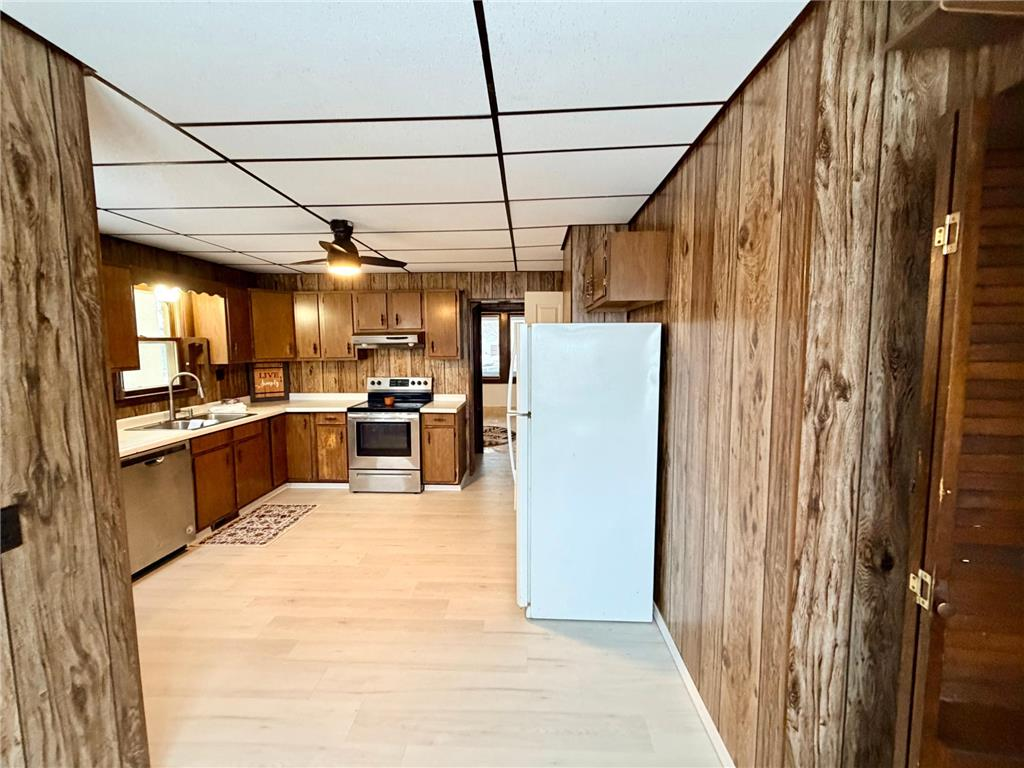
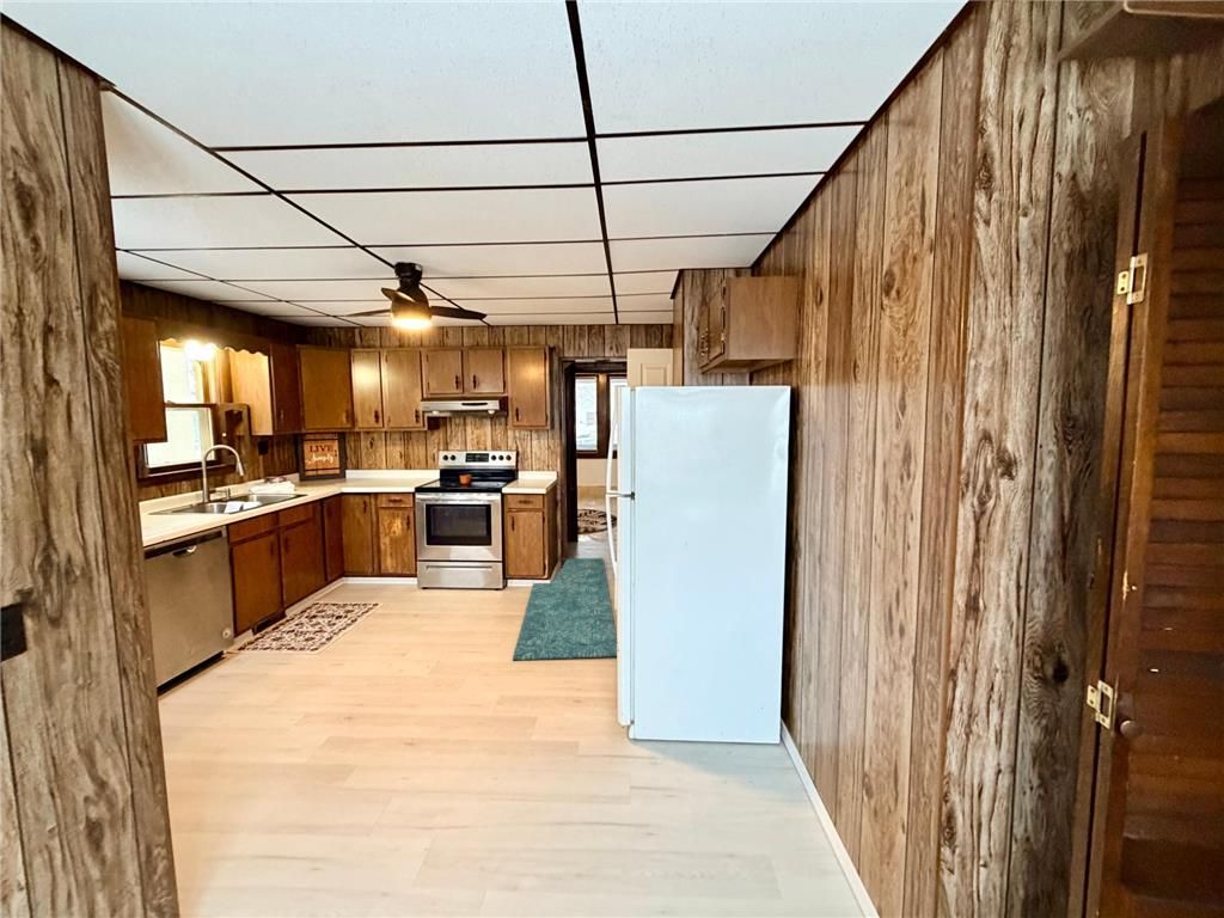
+ rug [512,557,618,661]
